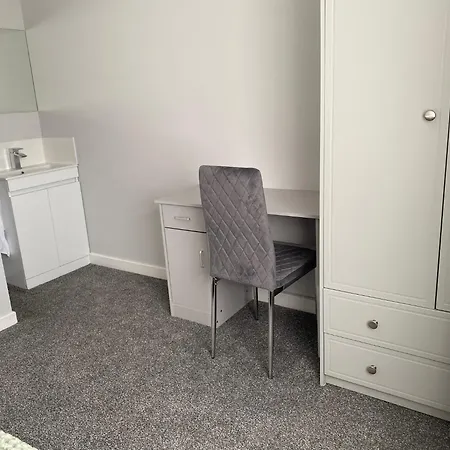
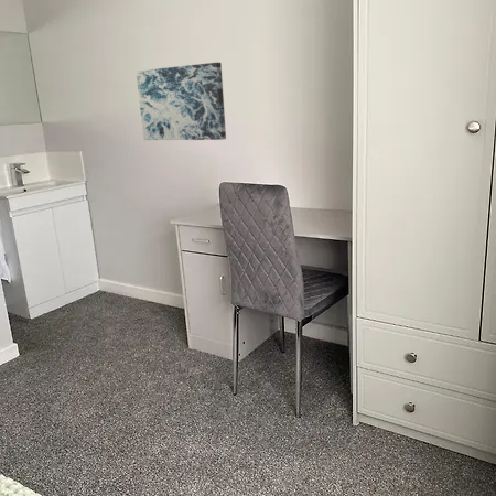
+ wall art [136,62,227,141]
